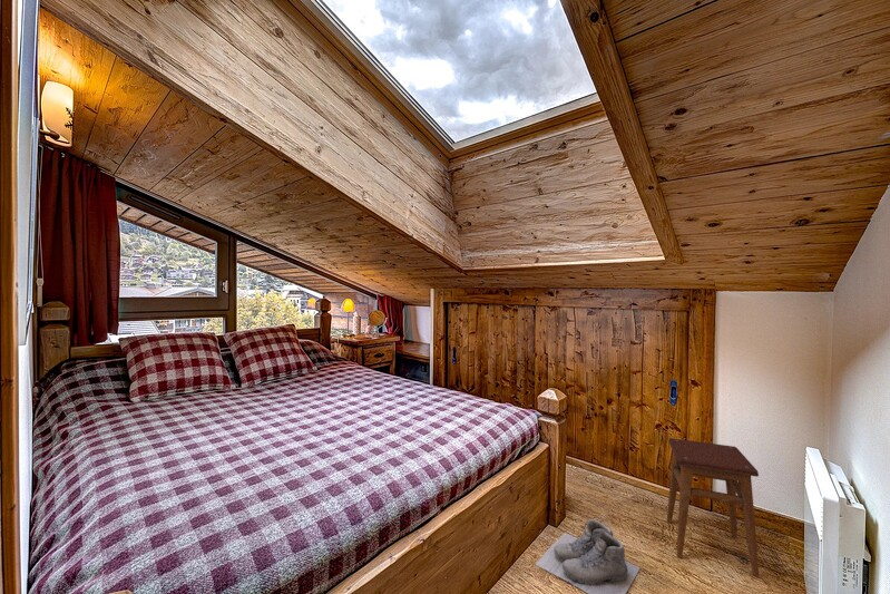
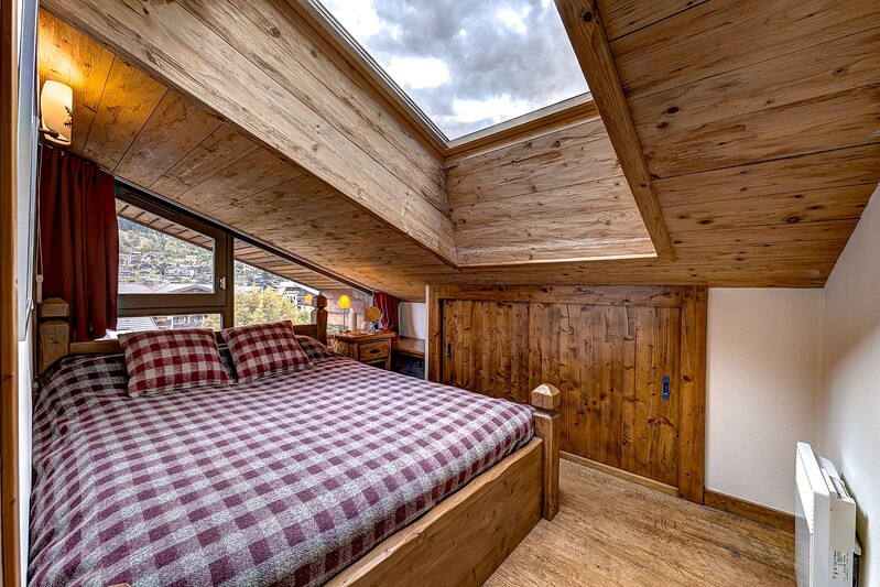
- stool [666,437,760,577]
- boots [534,518,642,594]
